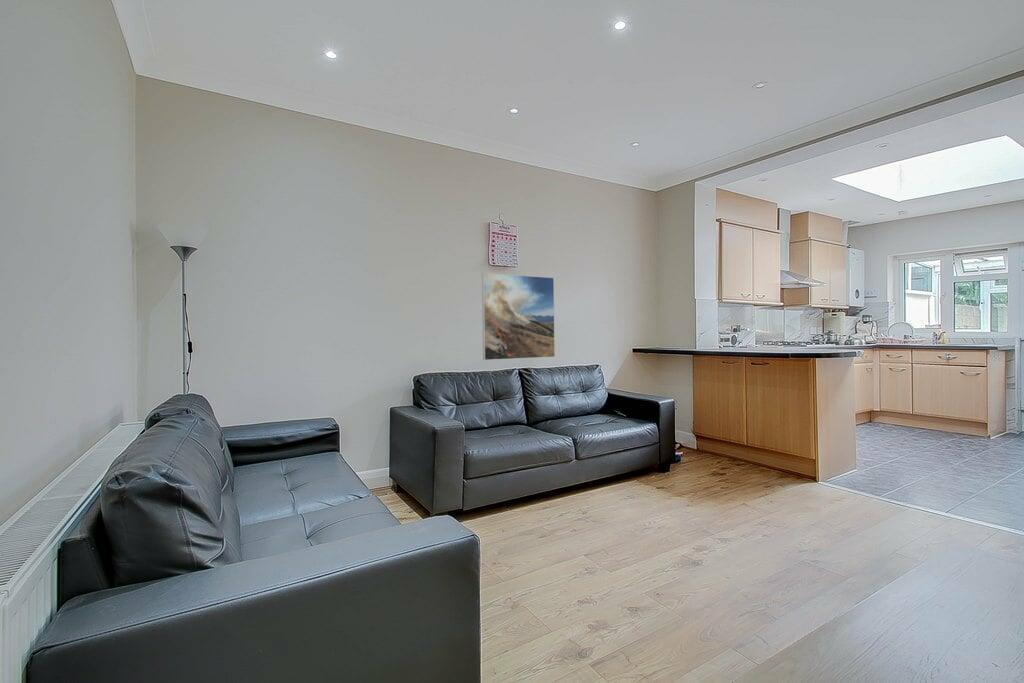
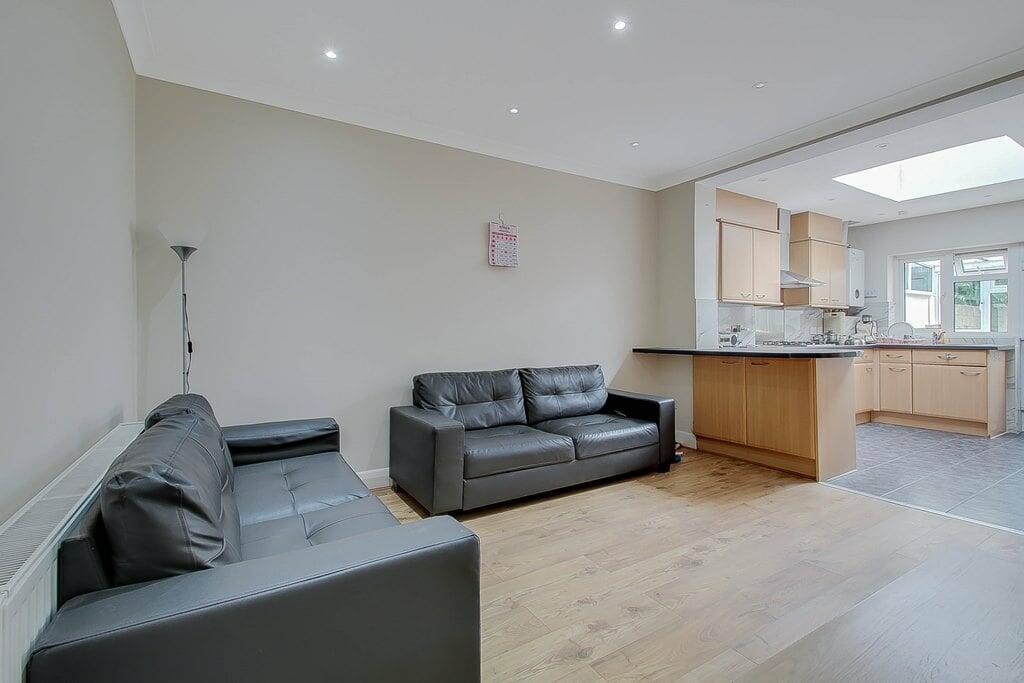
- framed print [481,272,556,361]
